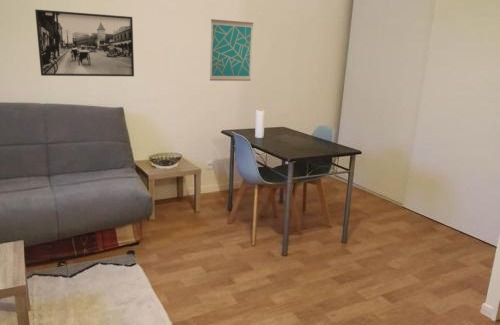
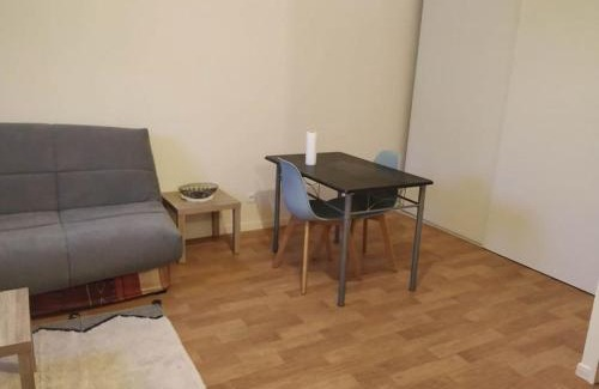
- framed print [34,8,135,77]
- wall art [209,18,254,82]
